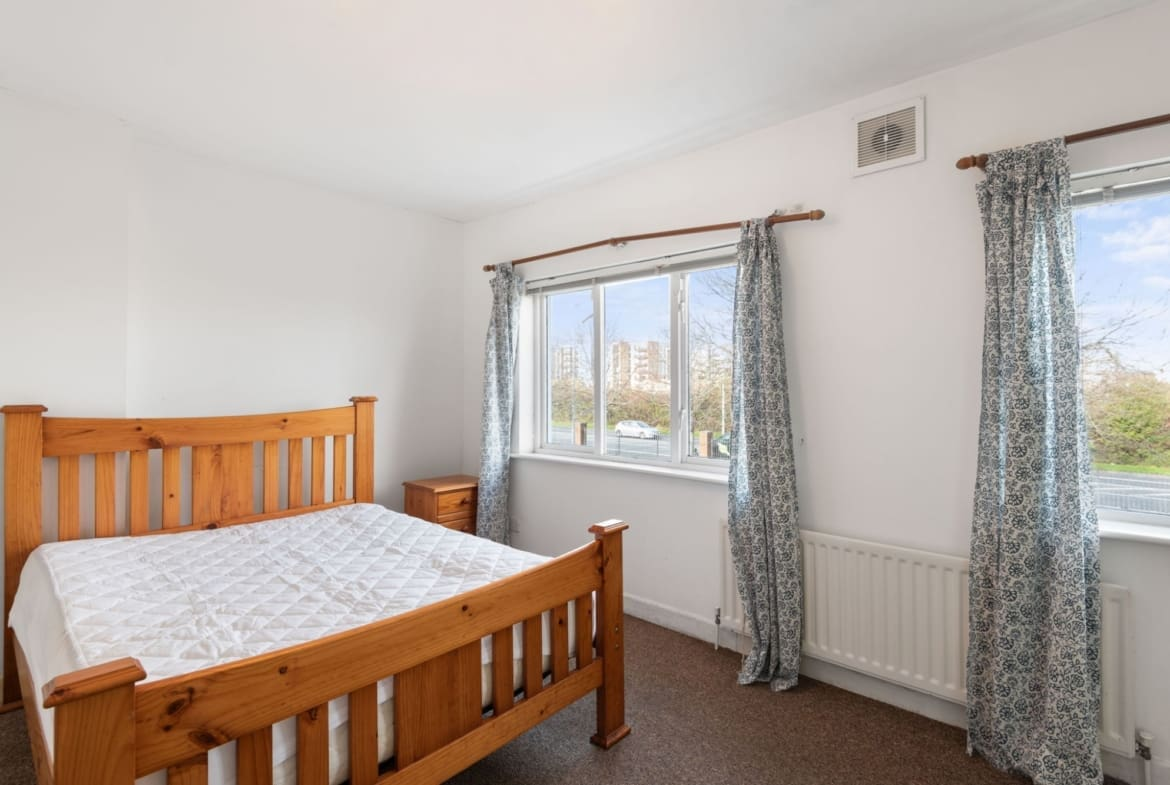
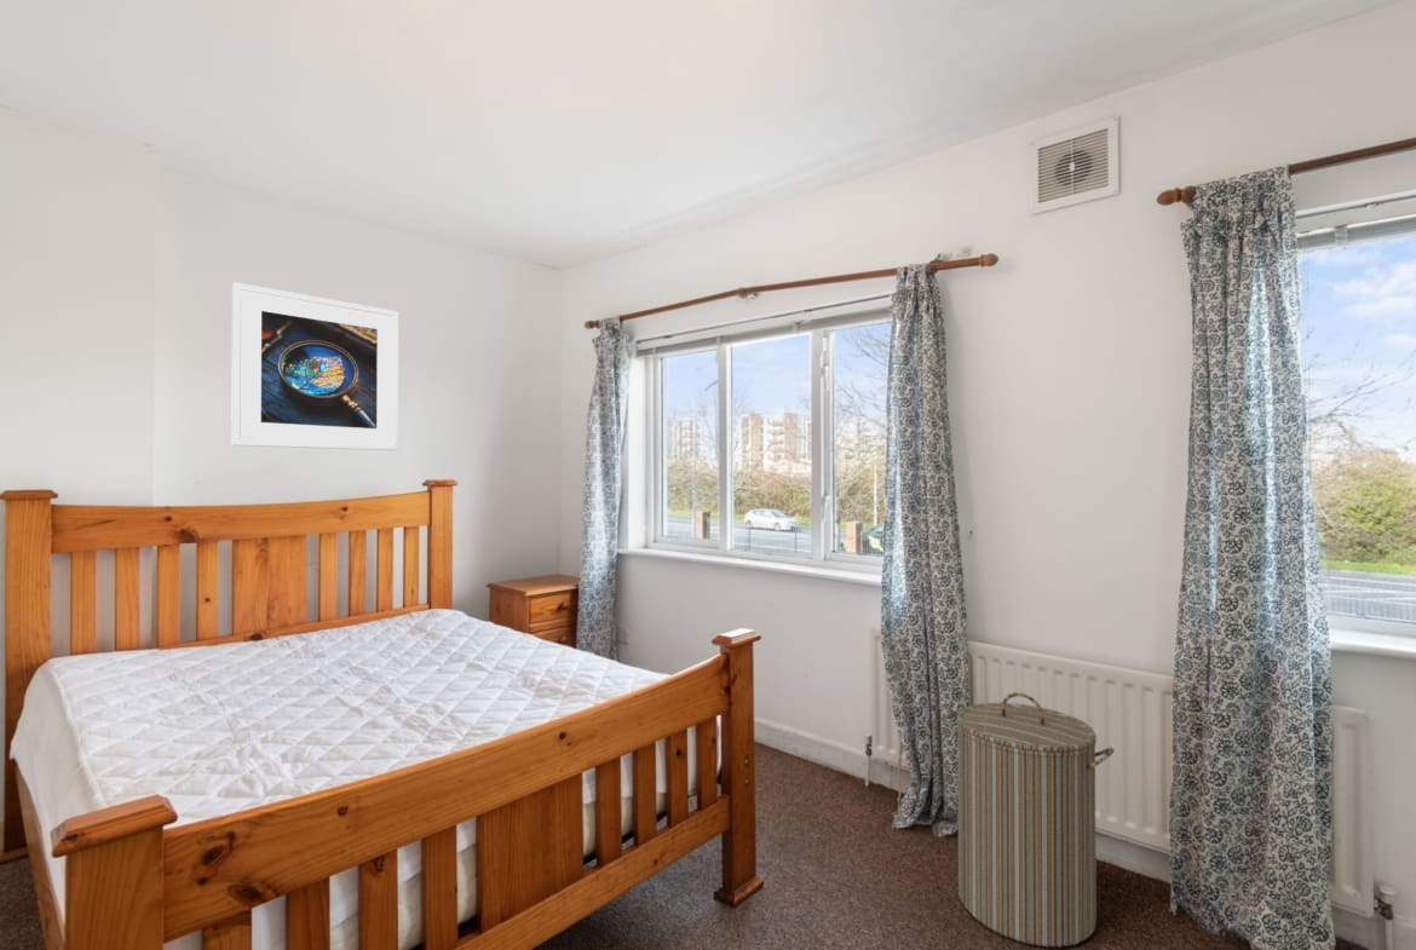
+ laundry hamper [945,691,1116,949]
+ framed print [230,281,401,451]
